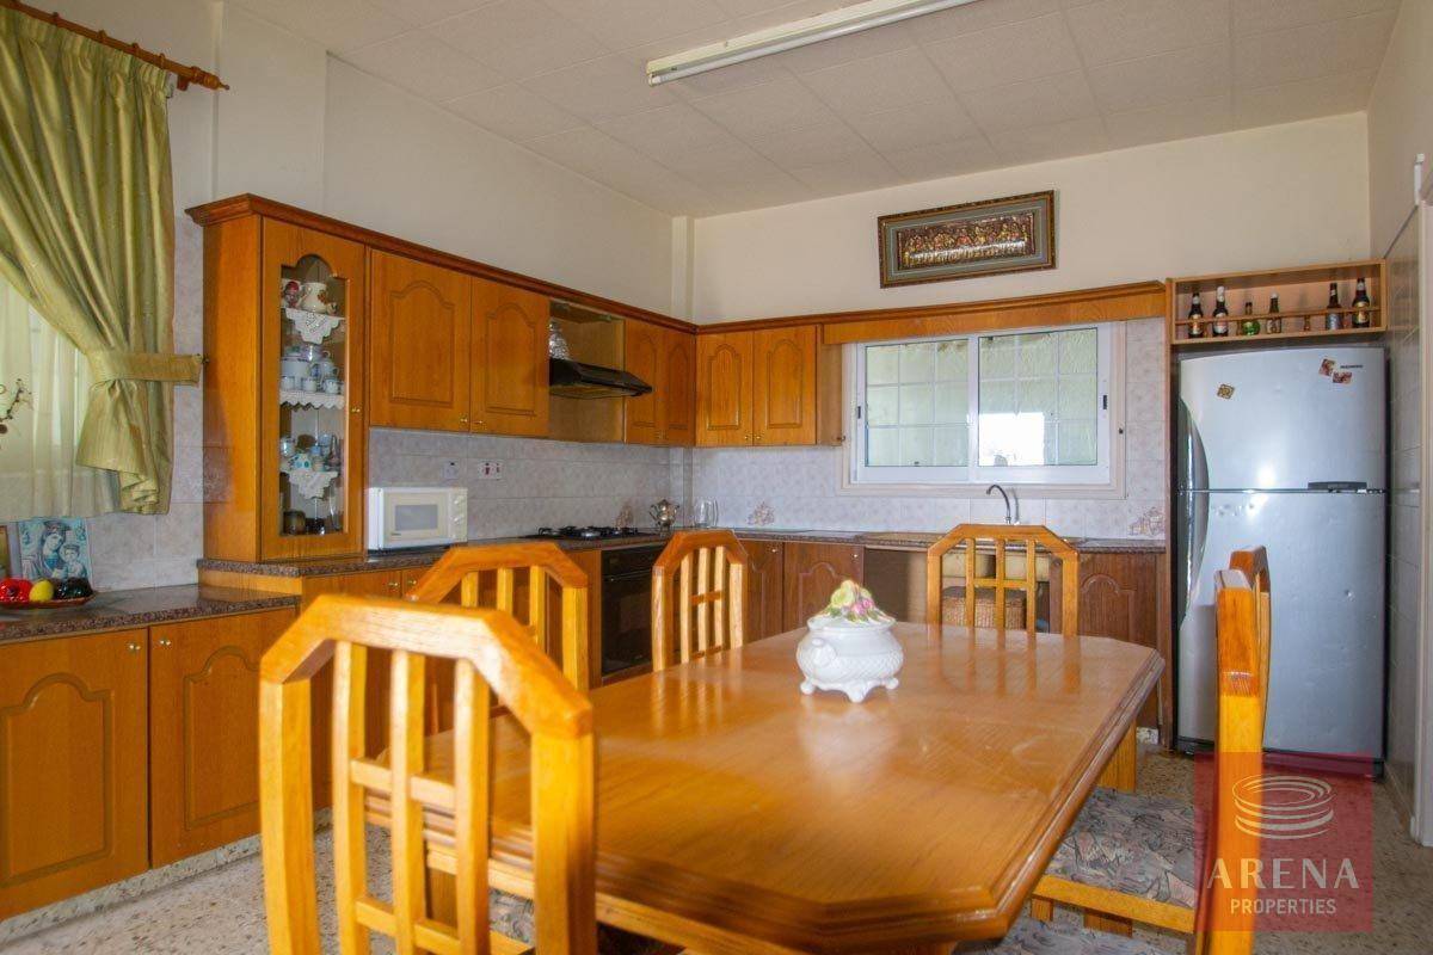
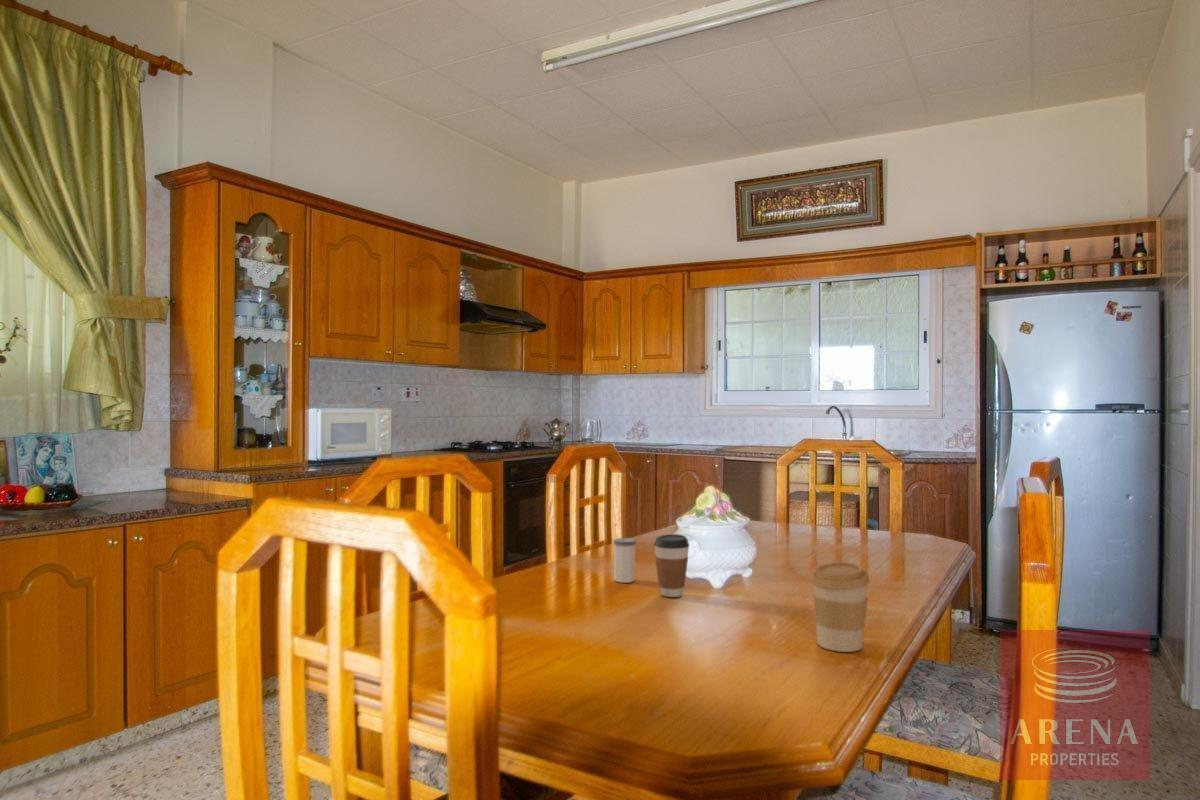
+ coffee cup [653,533,690,598]
+ coffee cup [809,561,871,653]
+ salt shaker [612,537,637,584]
